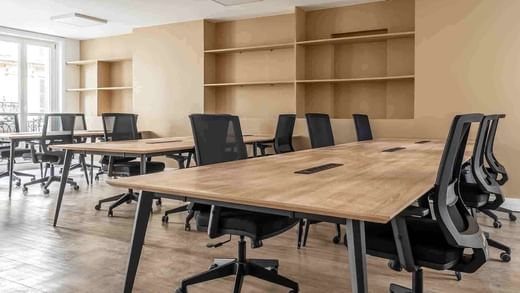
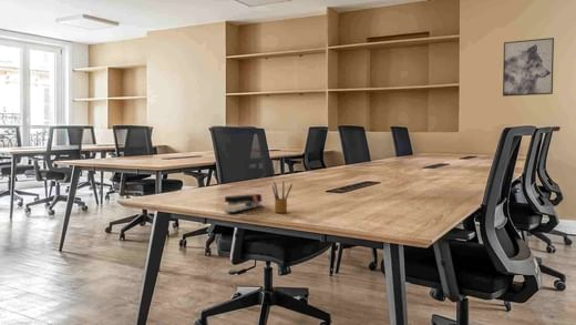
+ wall art [502,37,555,98]
+ pencil box [271,180,294,214]
+ stapler [224,193,264,214]
